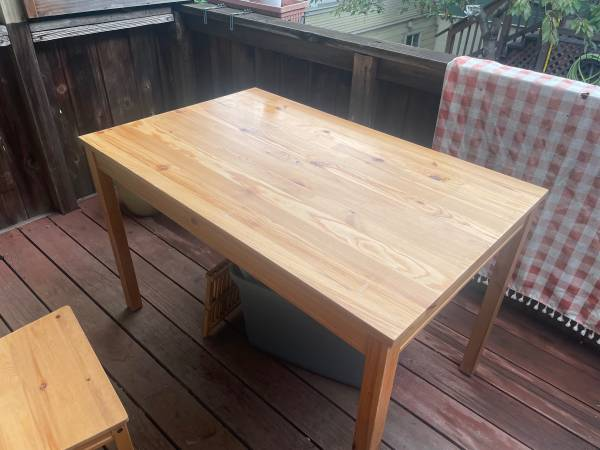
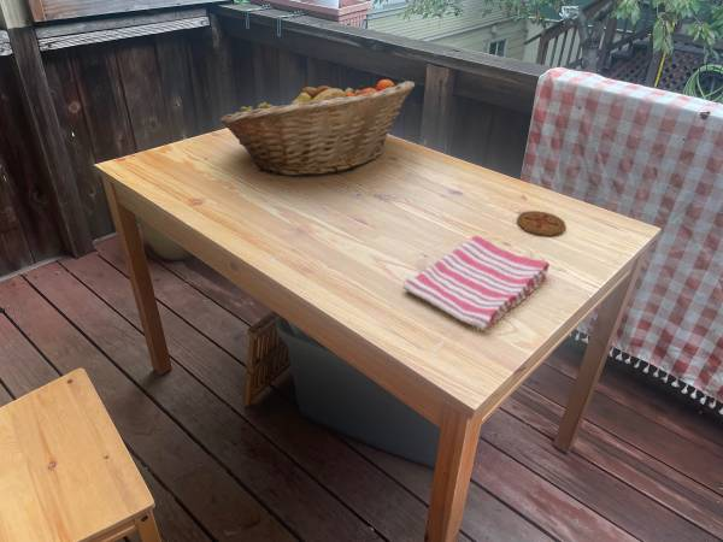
+ dish towel [401,235,551,332]
+ coaster [516,210,566,237]
+ fruit basket [218,78,416,177]
